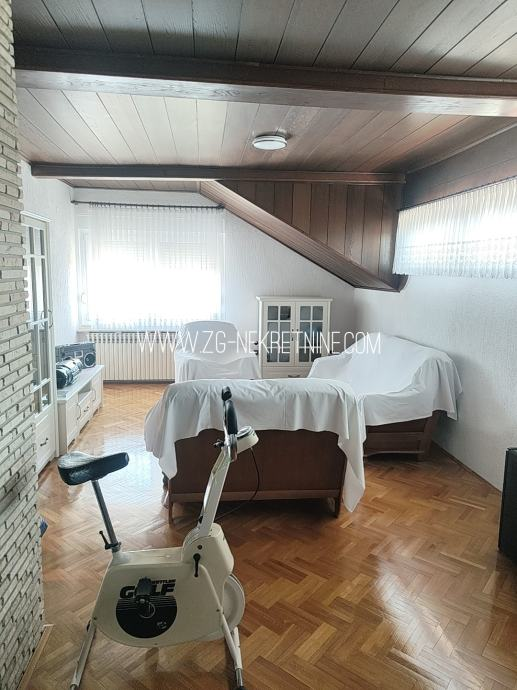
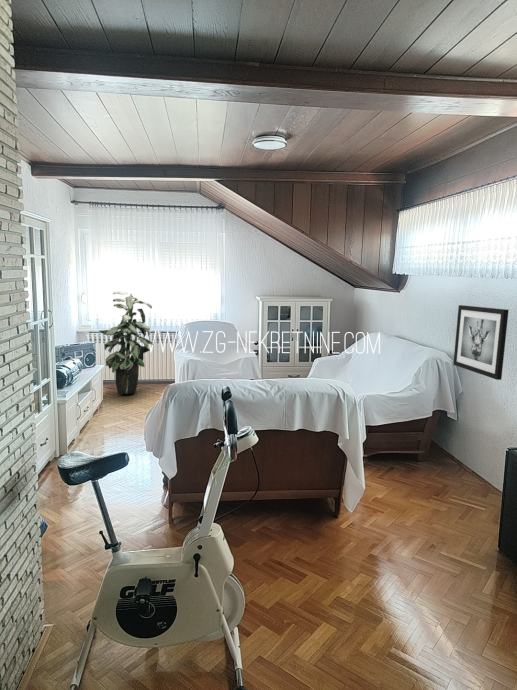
+ indoor plant [98,290,154,395]
+ wall art [452,304,510,381]
